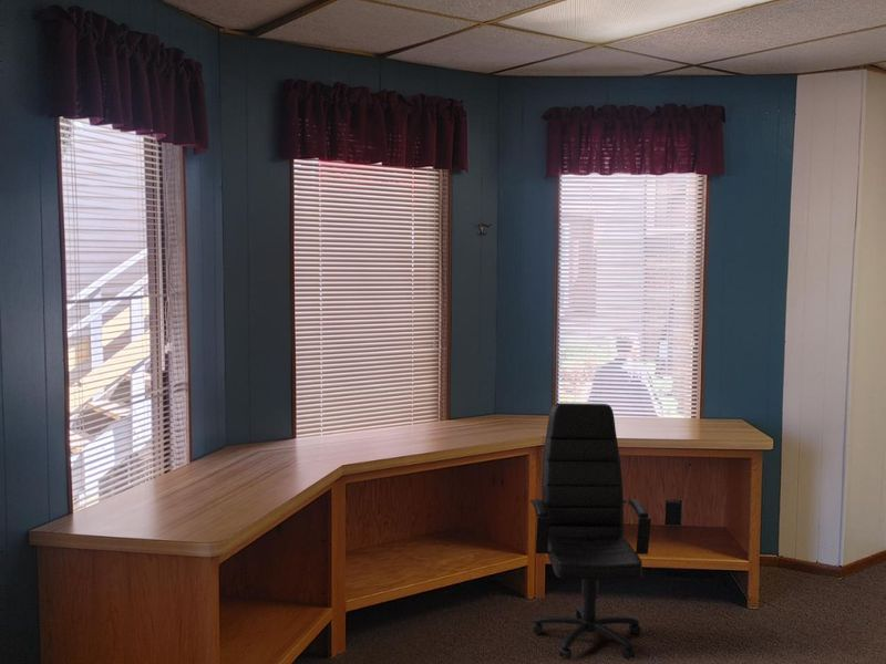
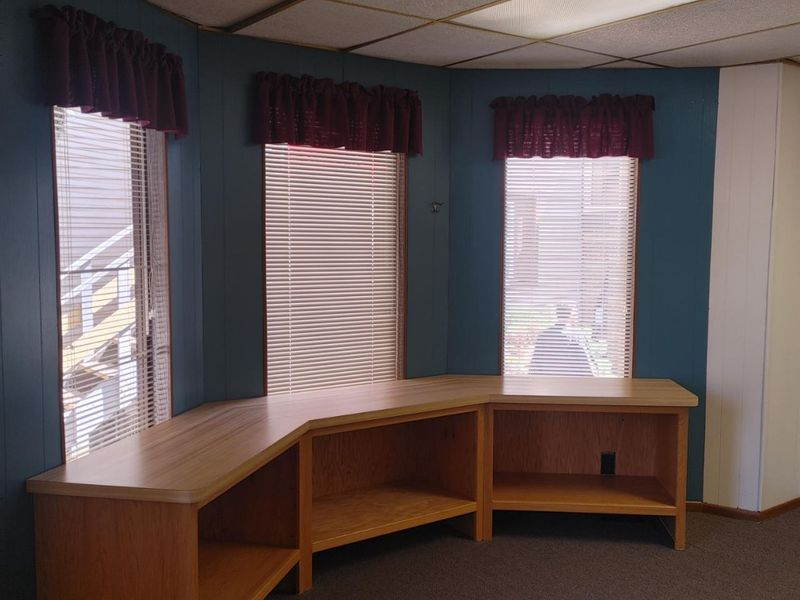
- office chair [529,402,652,661]
